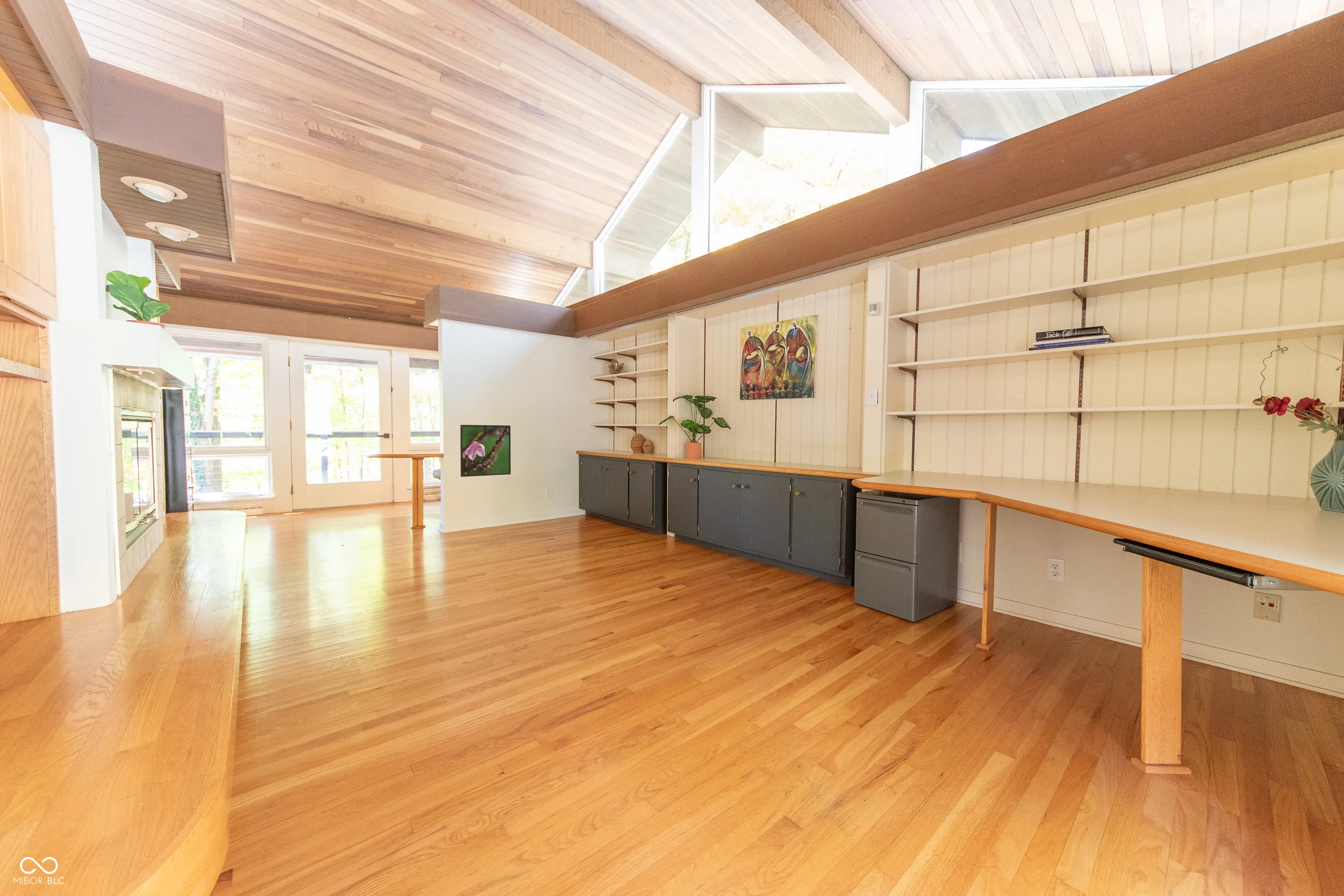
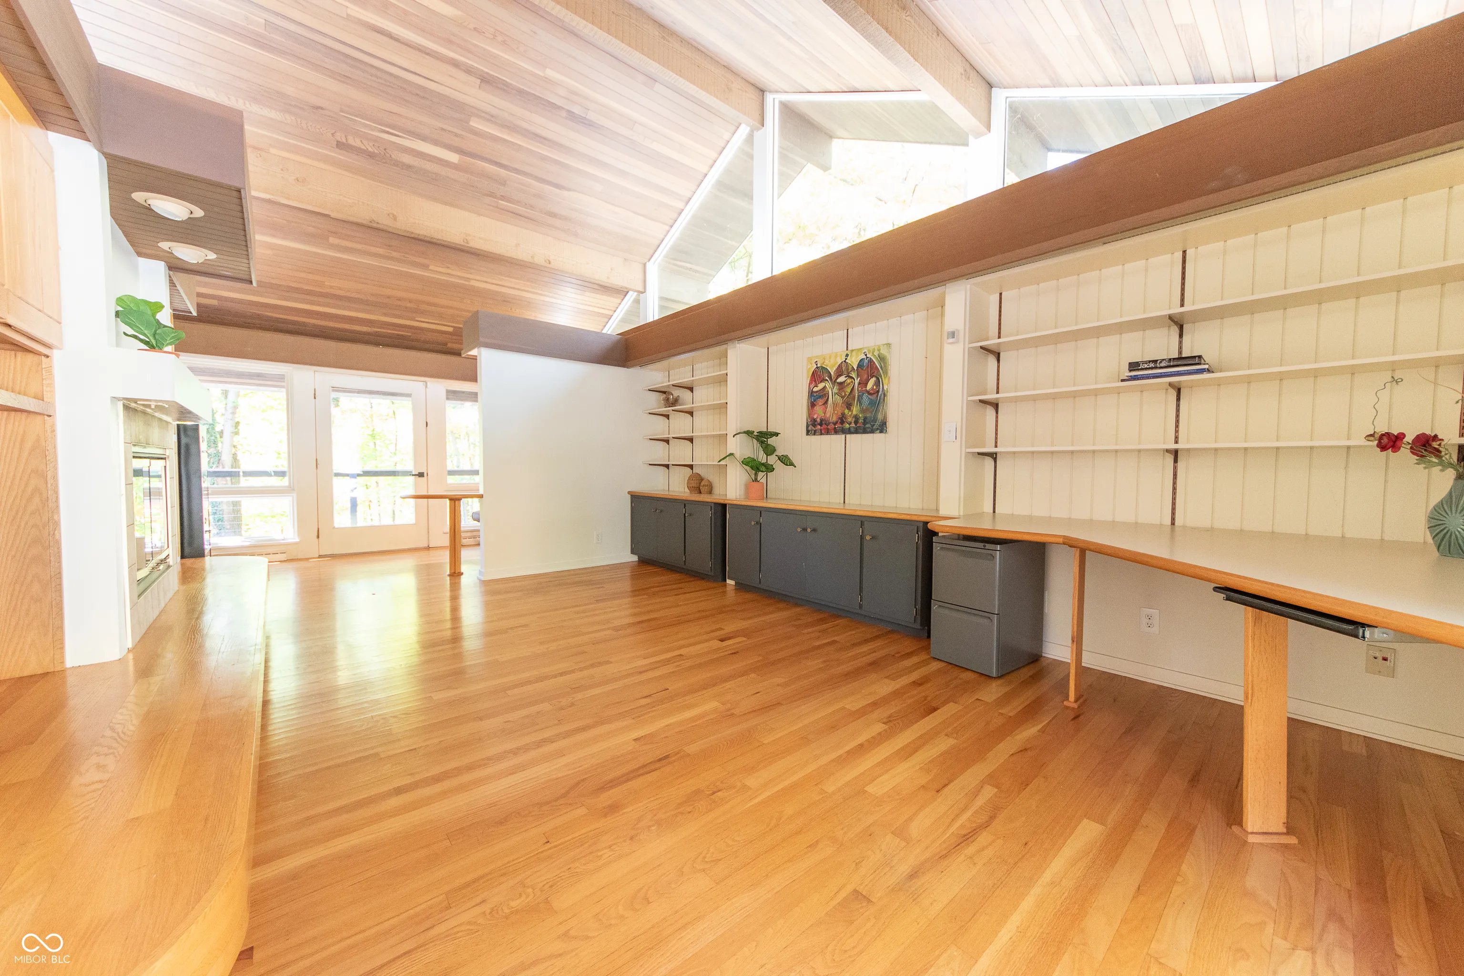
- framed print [460,424,511,477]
